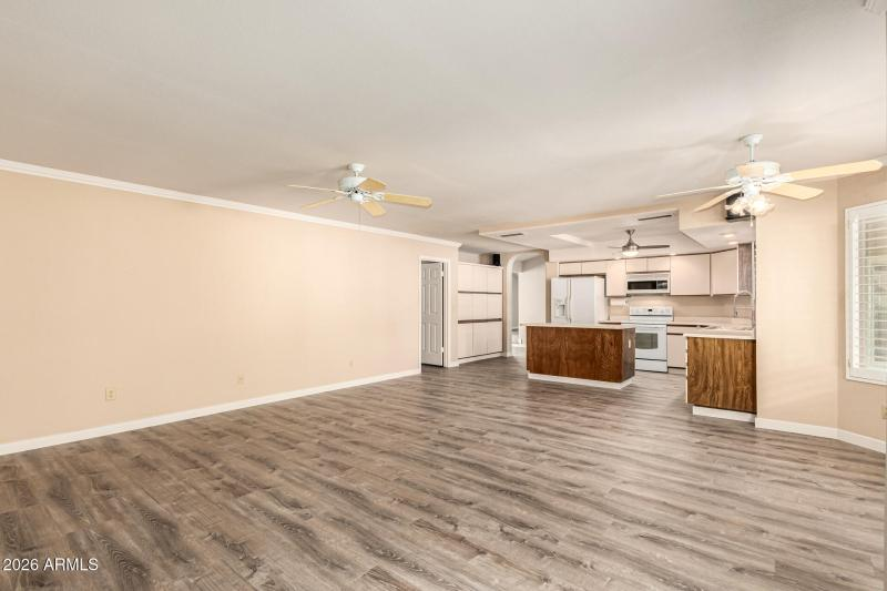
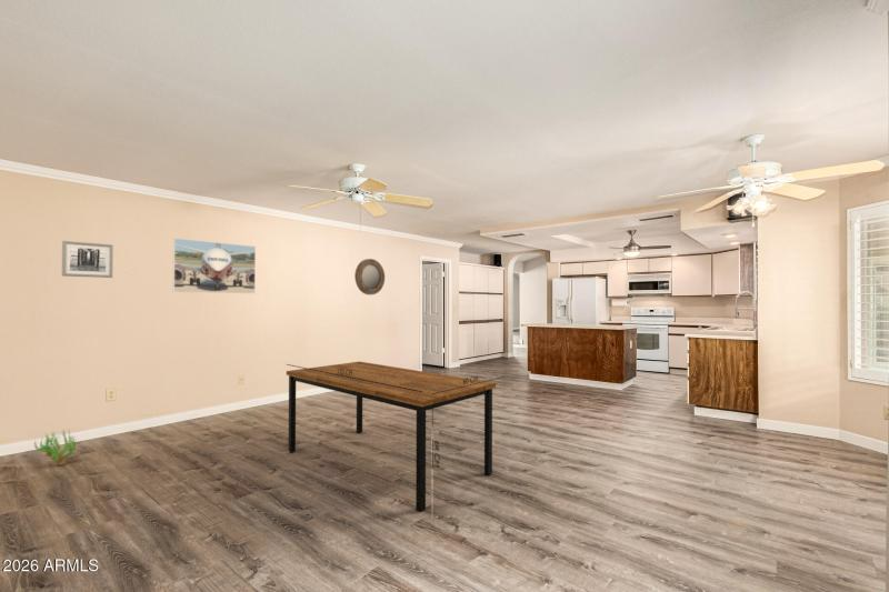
+ dining table [286,361,506,513]
+ decorative plant [33,428,78,466]
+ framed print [172,238,257,294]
+ home mirror [353,258,386,295]
+ wall art [61,240,114,279]
